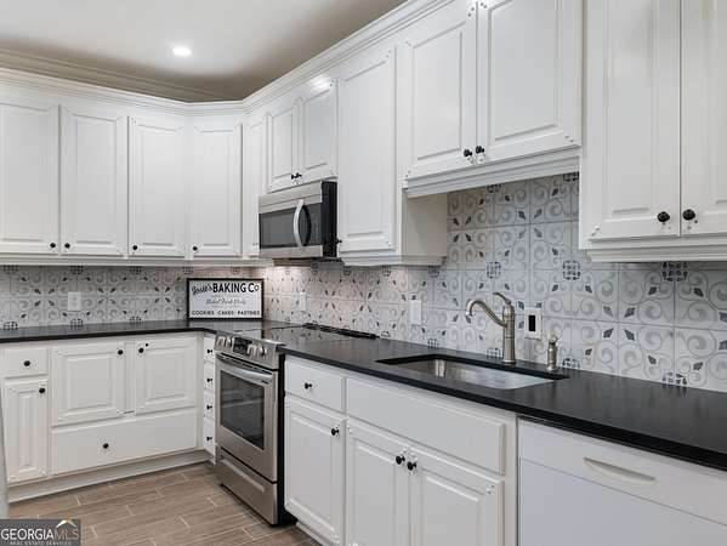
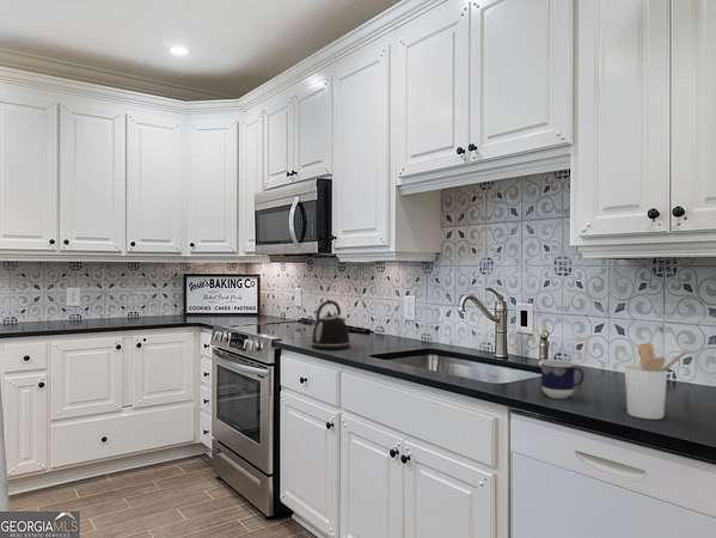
+ utensil holder [624,342,690,421]
+ kettle [311,299,351,350]
+ cup [539,359,585,399]
